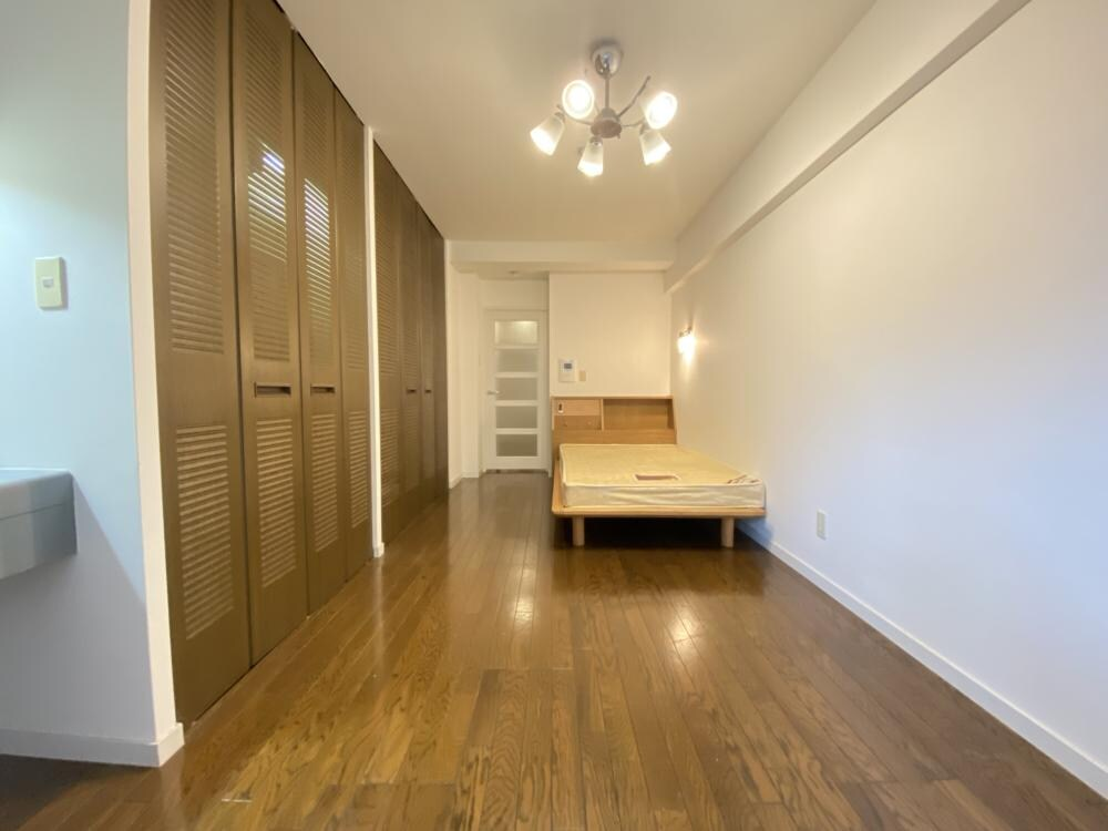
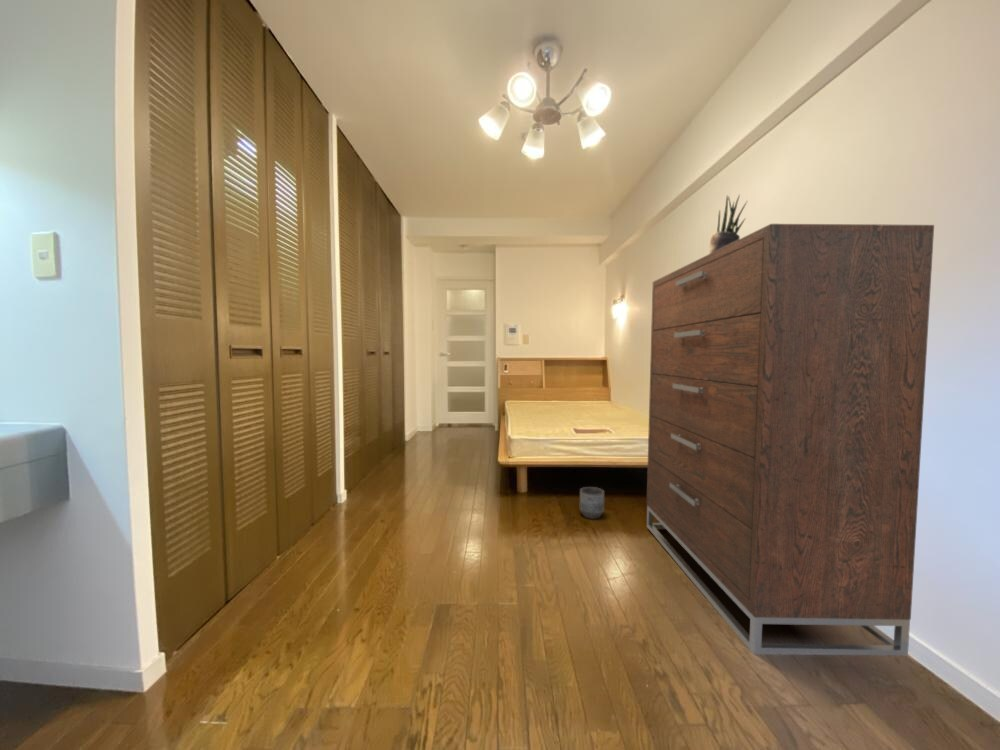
+ dresser [646,223,935,656]
+ potted plant [708,193,749,254]
+ planter [579,486,605,520]
